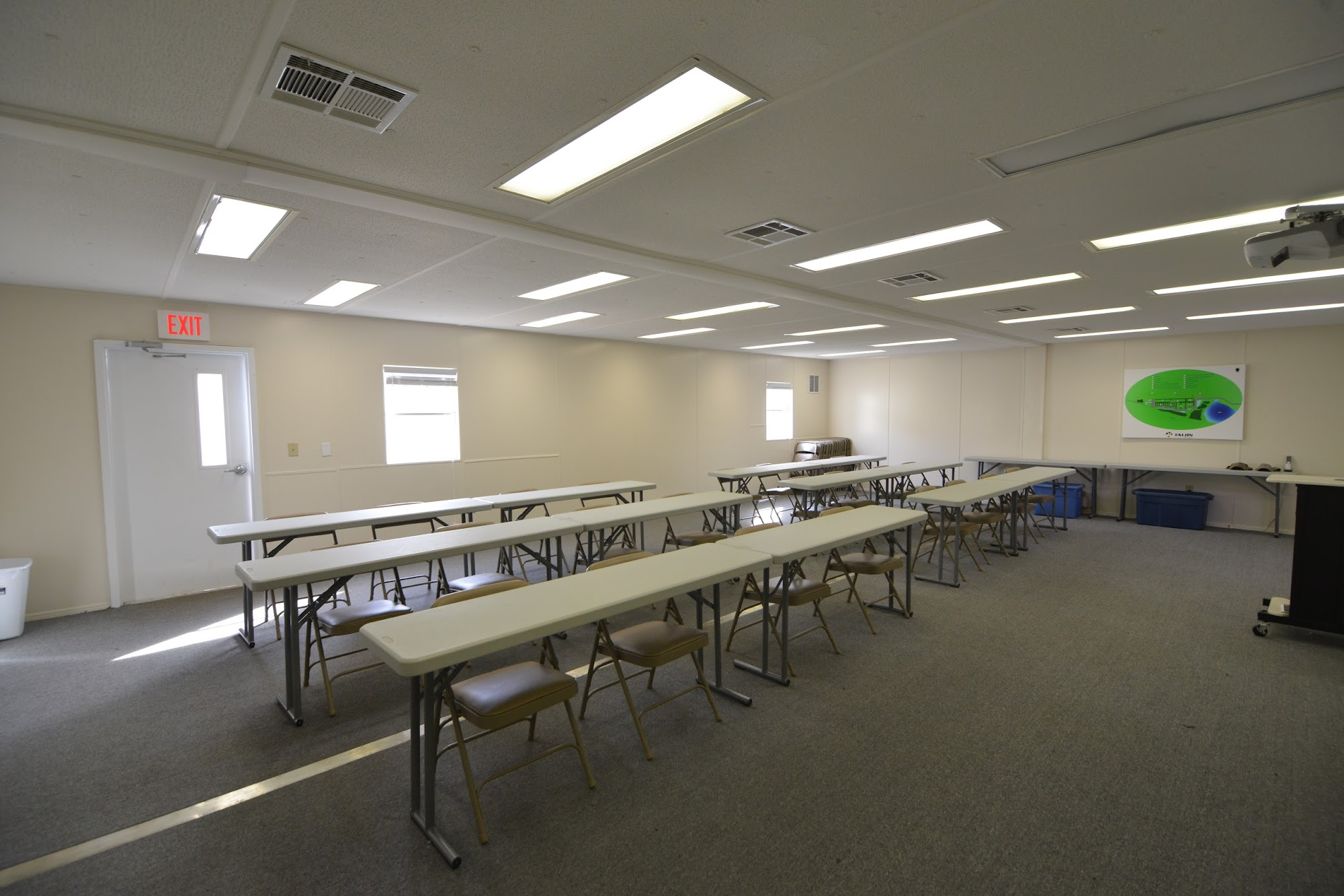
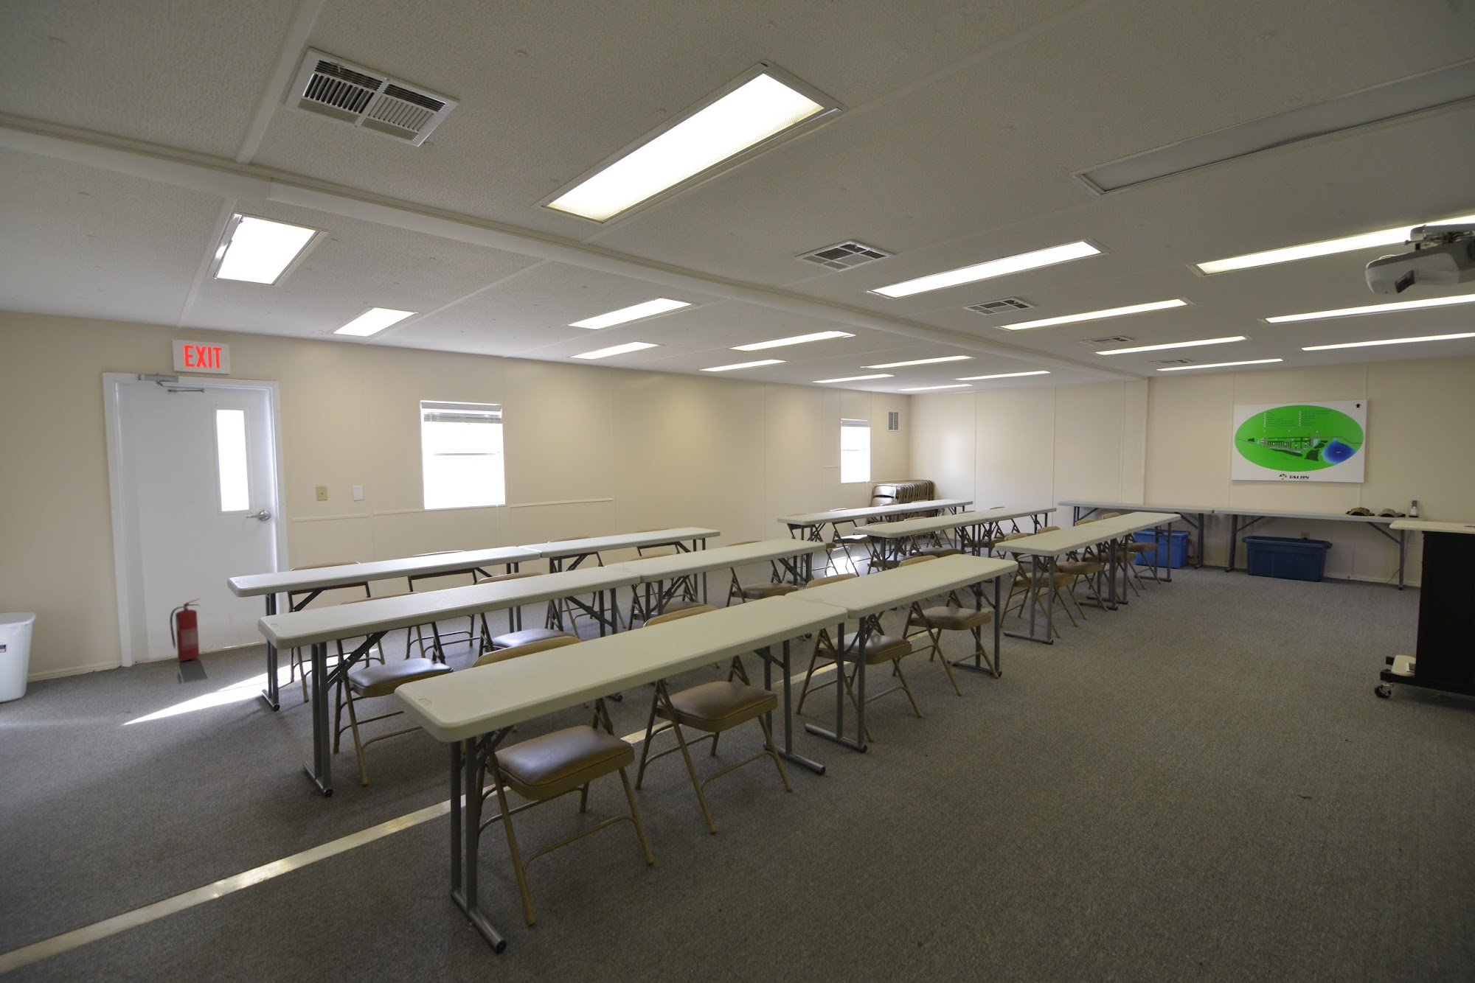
+ fire extinguisher [169,598,201,662]
